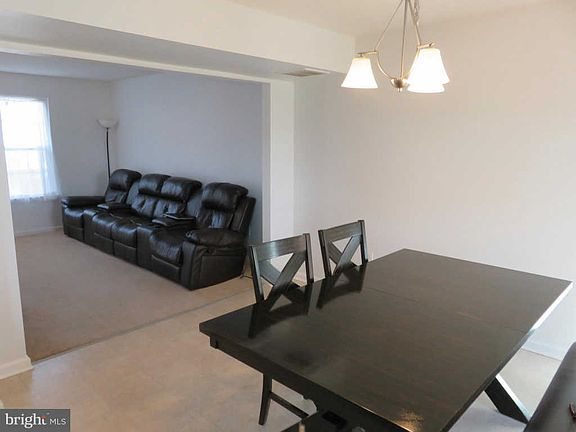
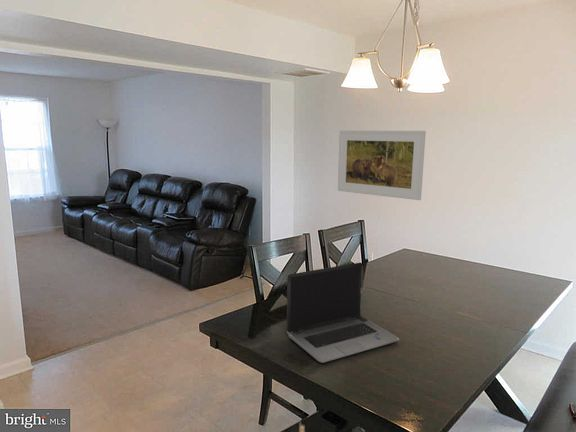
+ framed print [337,130,427,201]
+ laptop computer [286,262,400,364]
